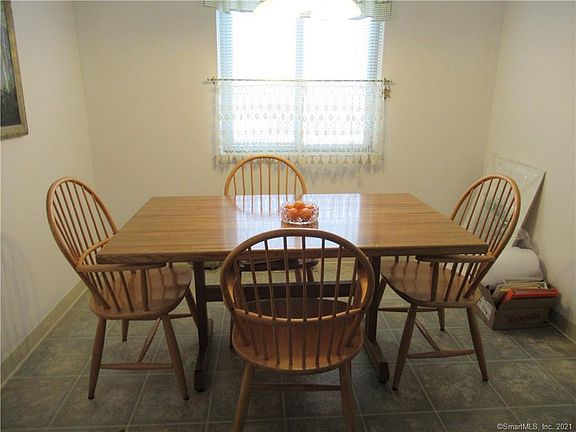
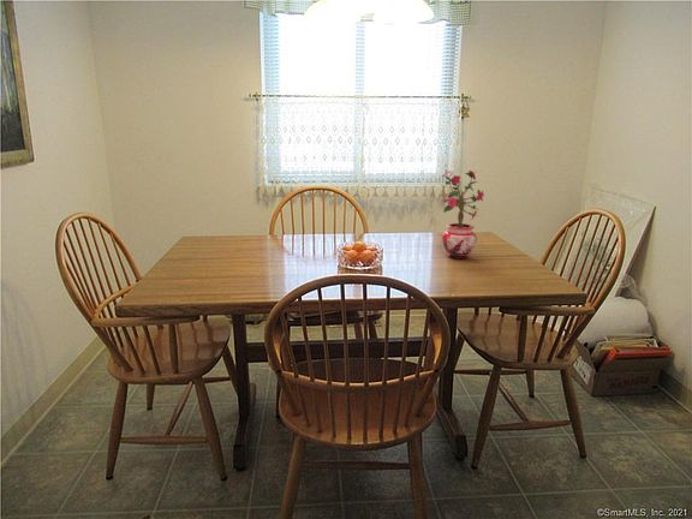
+ potted plant [441,169,485,260]
